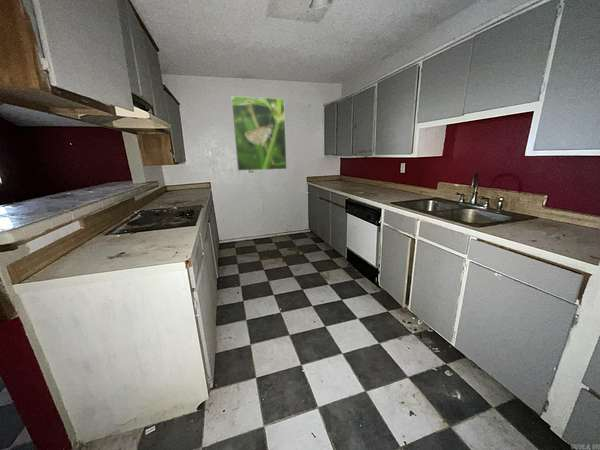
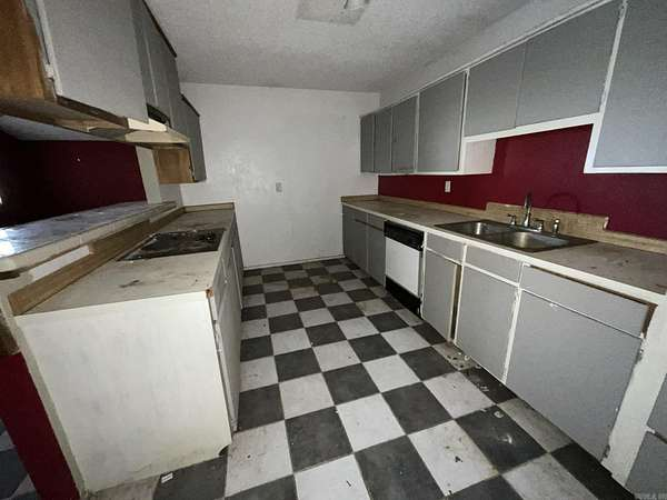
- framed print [230,95,288,172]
